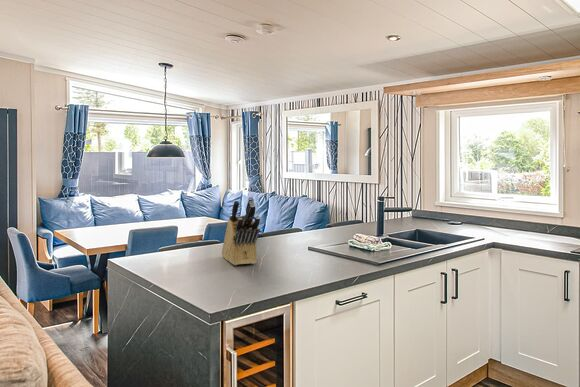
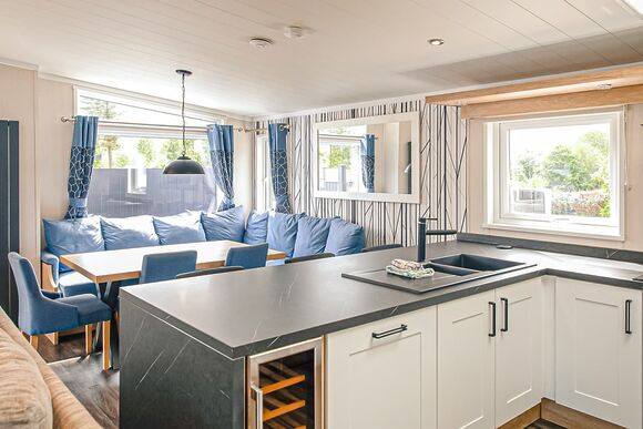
- knife block [221,196,261,266]
